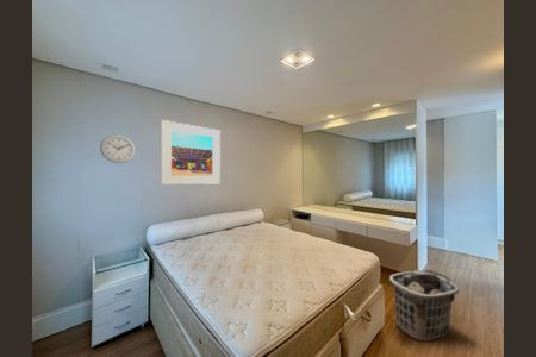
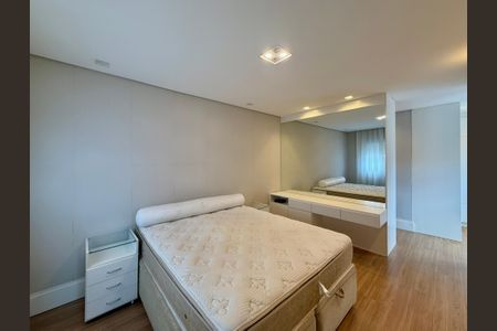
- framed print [160,119,222,186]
- wall clock [99,133,137,164]
- clothes hamper [388,269,461,343]
